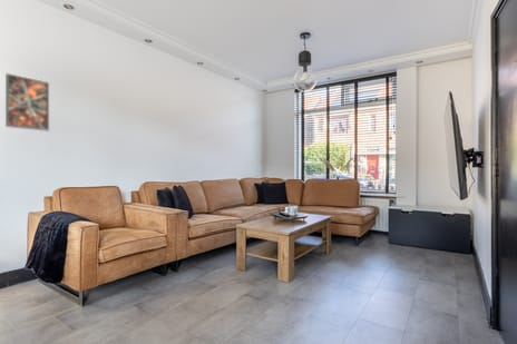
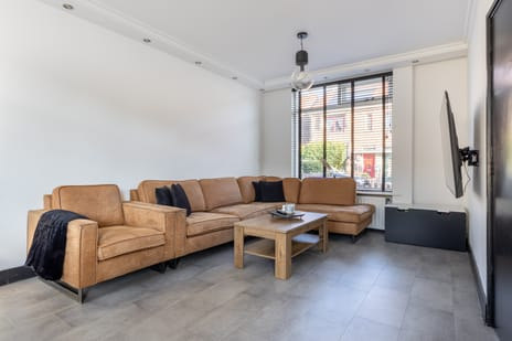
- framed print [4,72,50,131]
